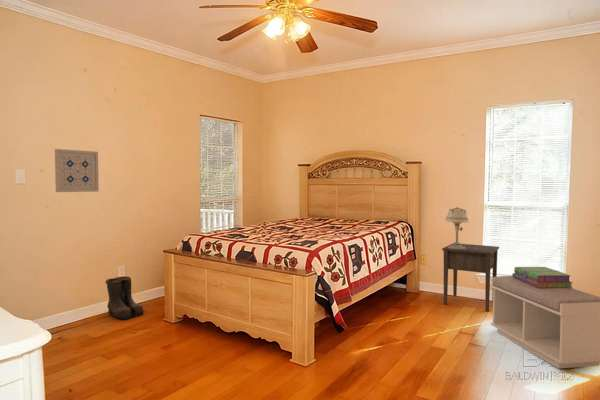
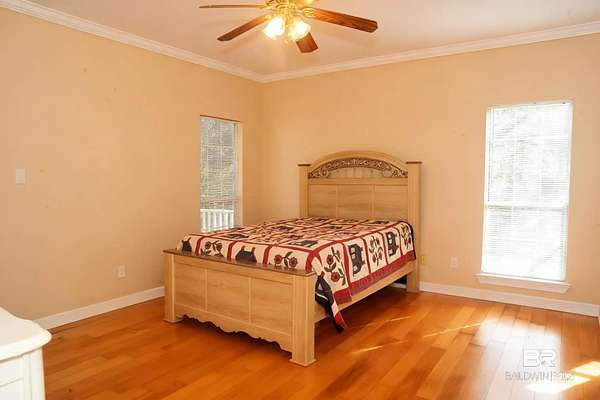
- nightstand [441,242,500,312]
- table lamp [444,206,470,249]
- bench [490,275,600,369]
- stack of books [511,266,574,288]
- wall art [54,148,100,193]
- boots [105,275,146,320]
